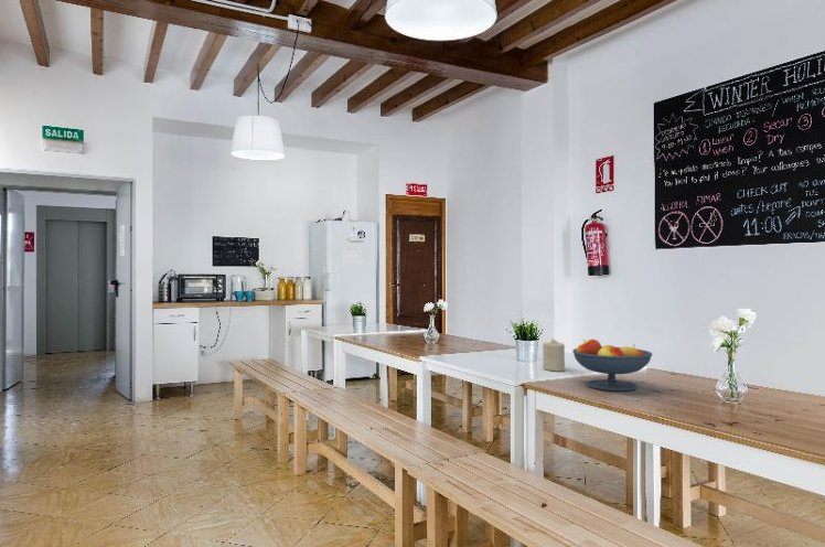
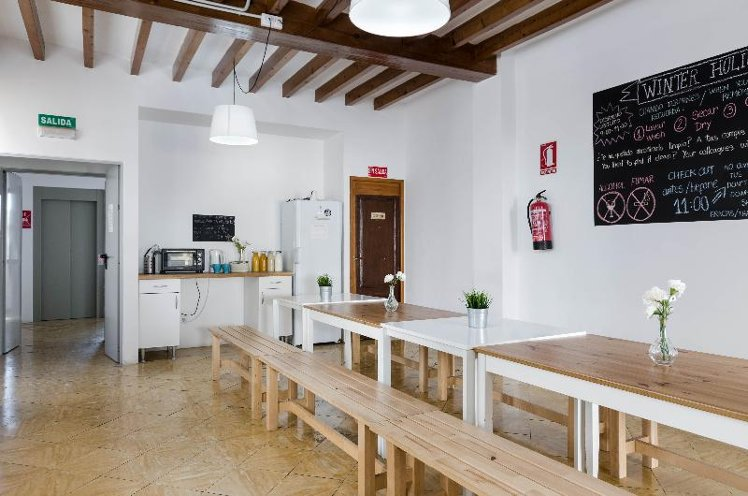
- fruit bowl [571,337,654,392]
- candle [542,337,566,373]
